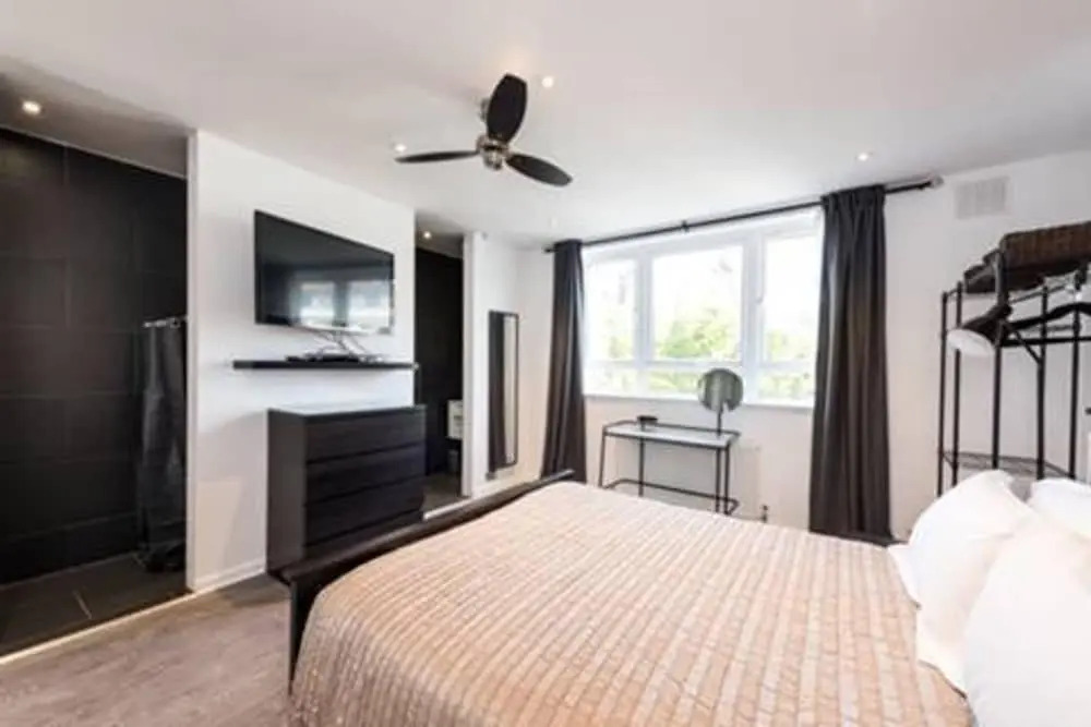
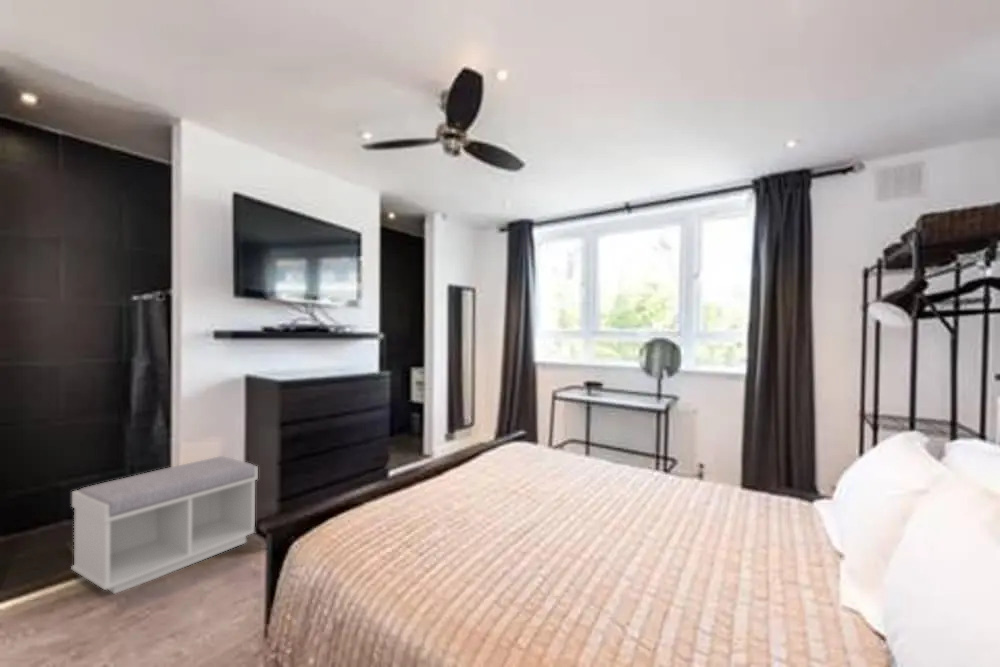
+ bench [71,455,259,595]
